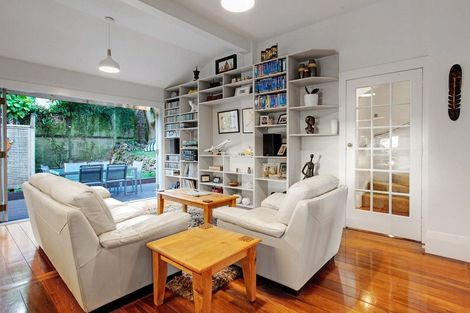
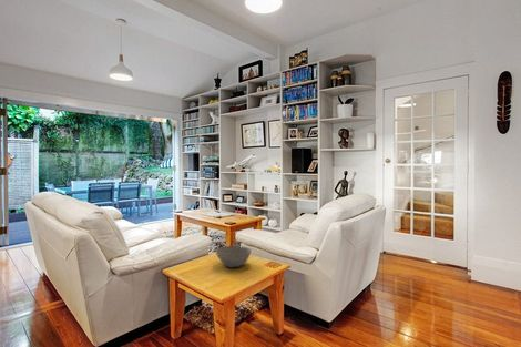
+ bowl [214,245,253,268]
